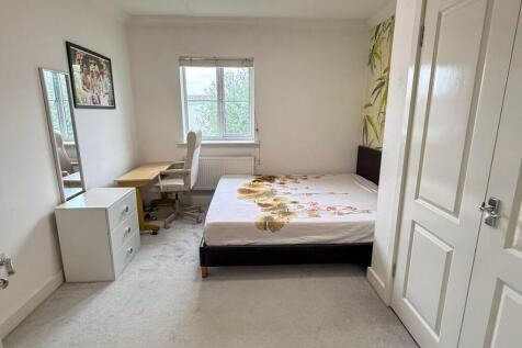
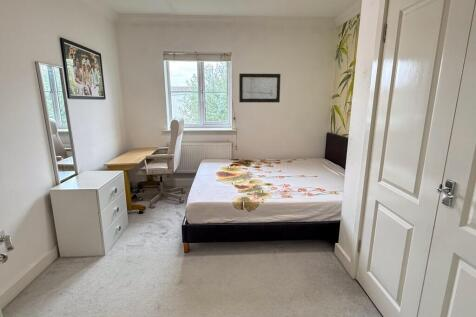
+ wall art [238,73,281,103]
